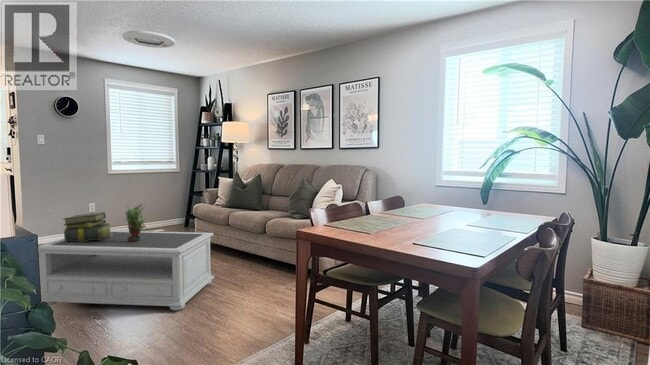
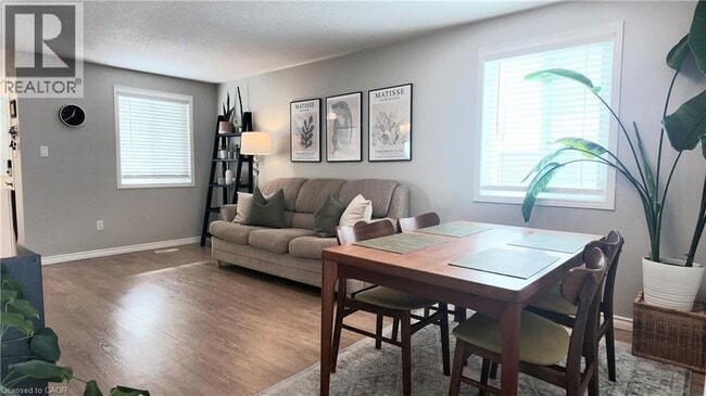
- potted plant [123,202,147,243]
- stack of books [63,211,112,242]
- coffee table [38,230,216,311]
- ceiling light [121,30,176,49]
